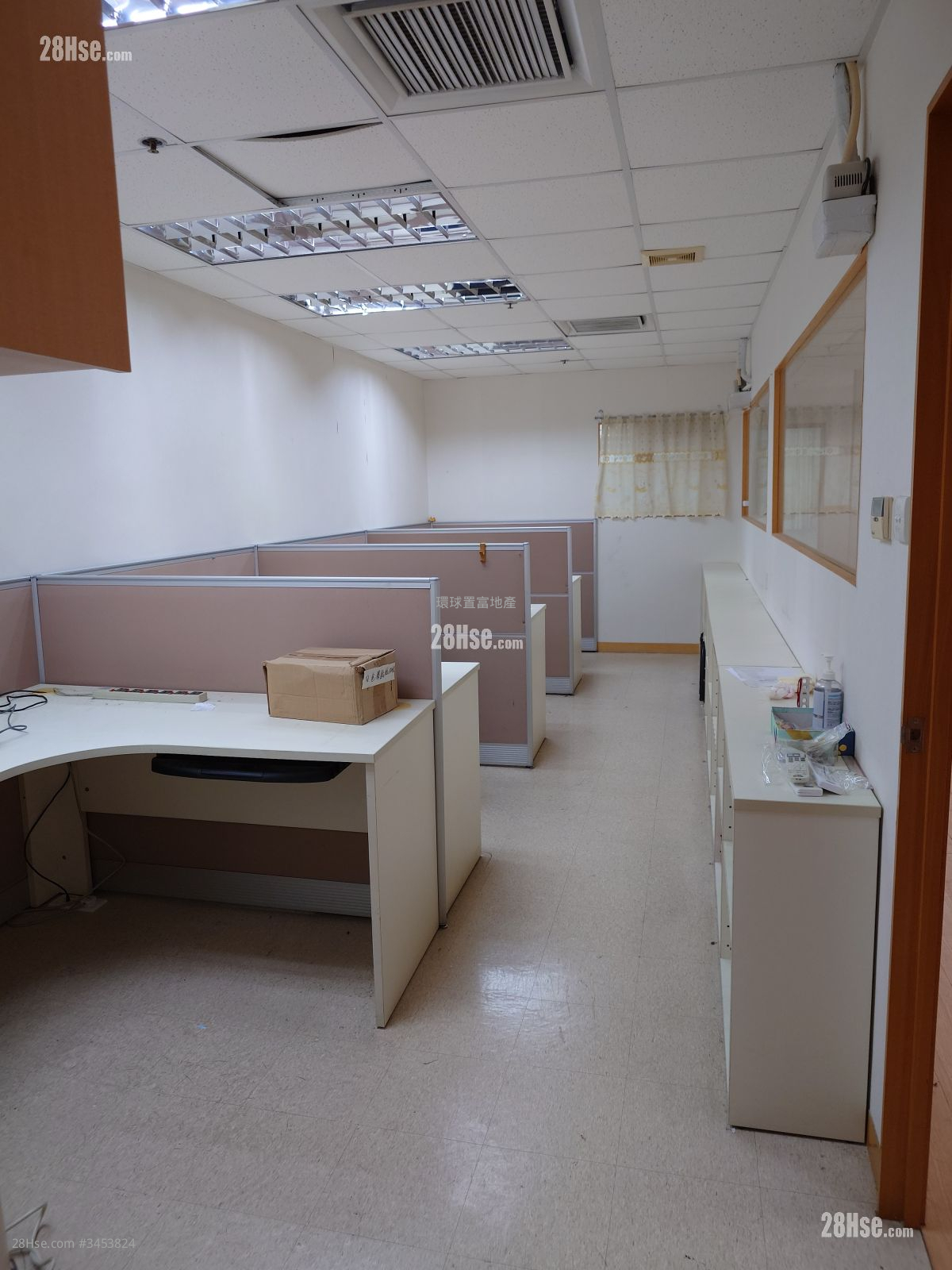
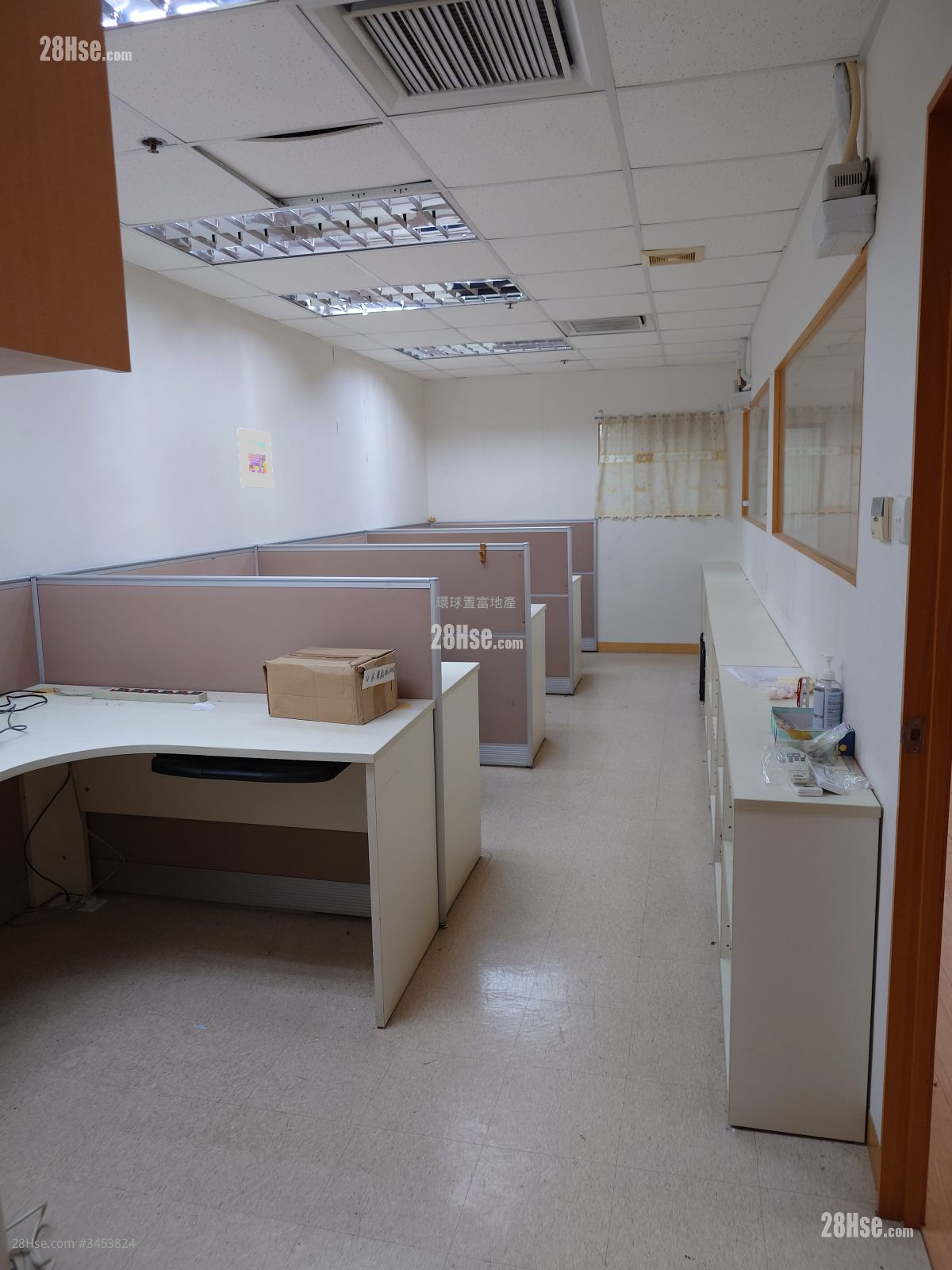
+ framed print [237,428,274,489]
